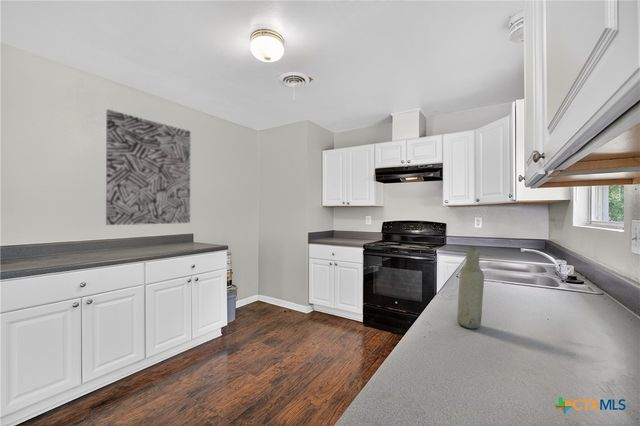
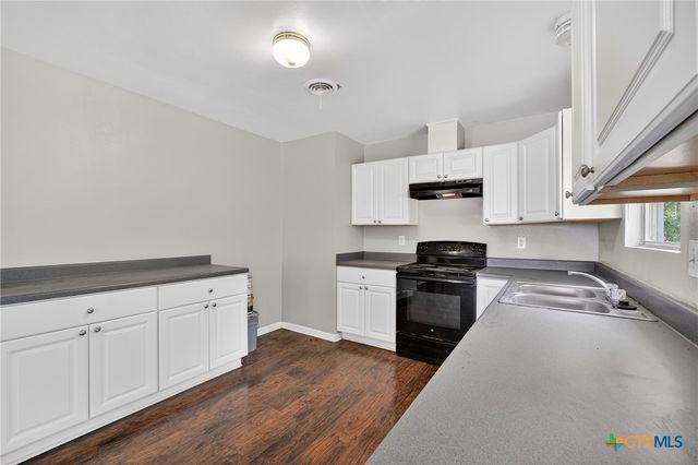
- bottle [456,246,485,330]
- wall art [105,109,191,226]
